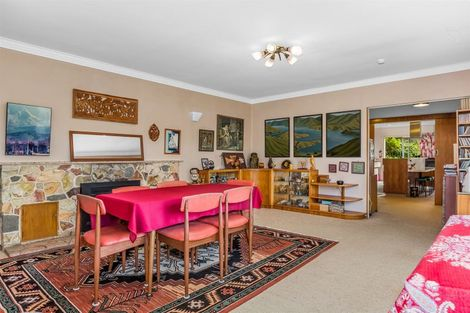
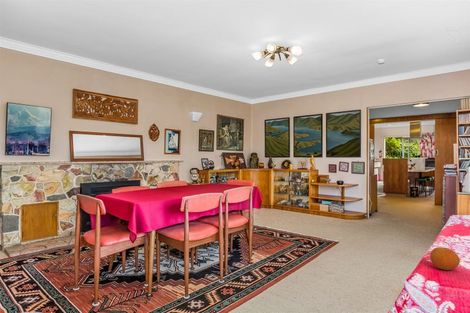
+ fruit [429,246,461,271]
